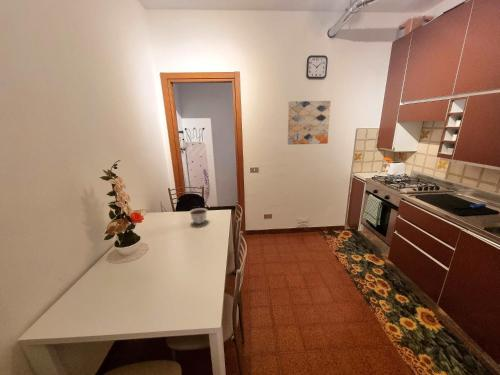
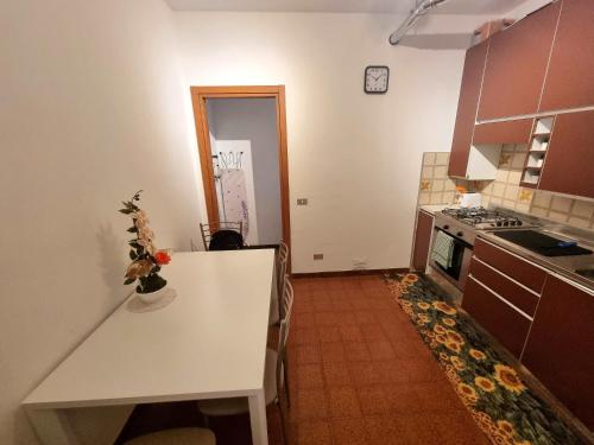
- bowl [188,207,208,225]
- wall art [287,100,331,146]
